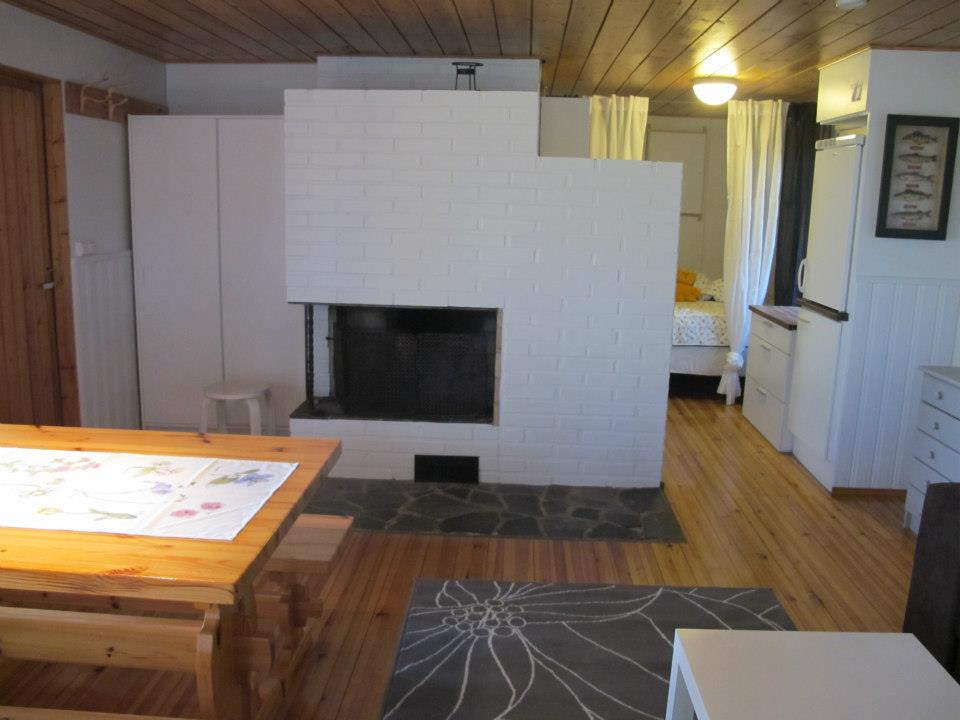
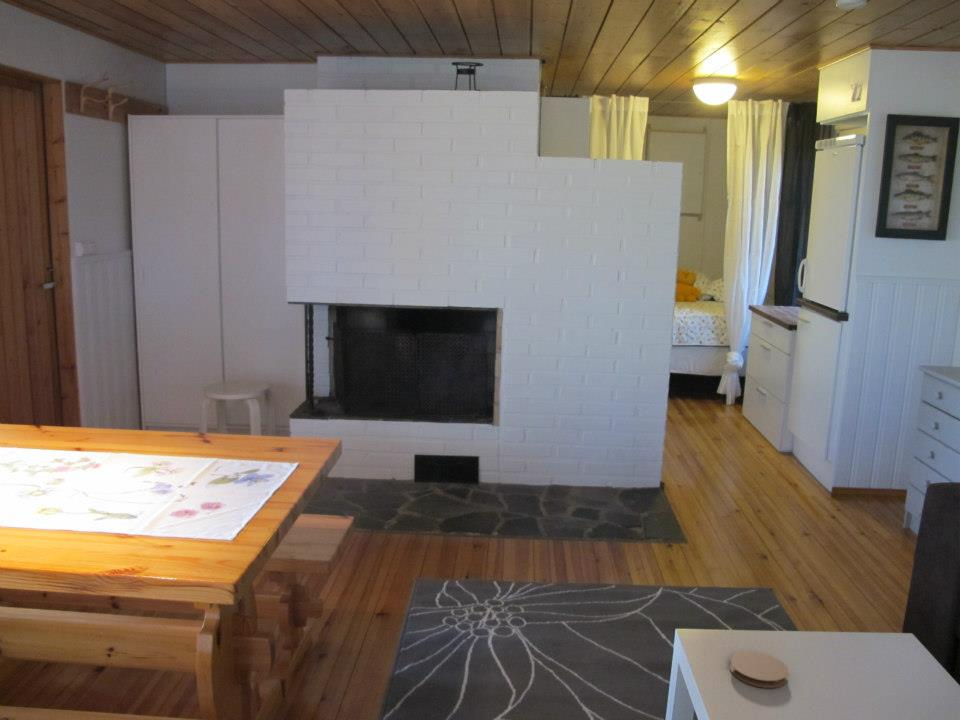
+ coaster [729,650,789,689]
